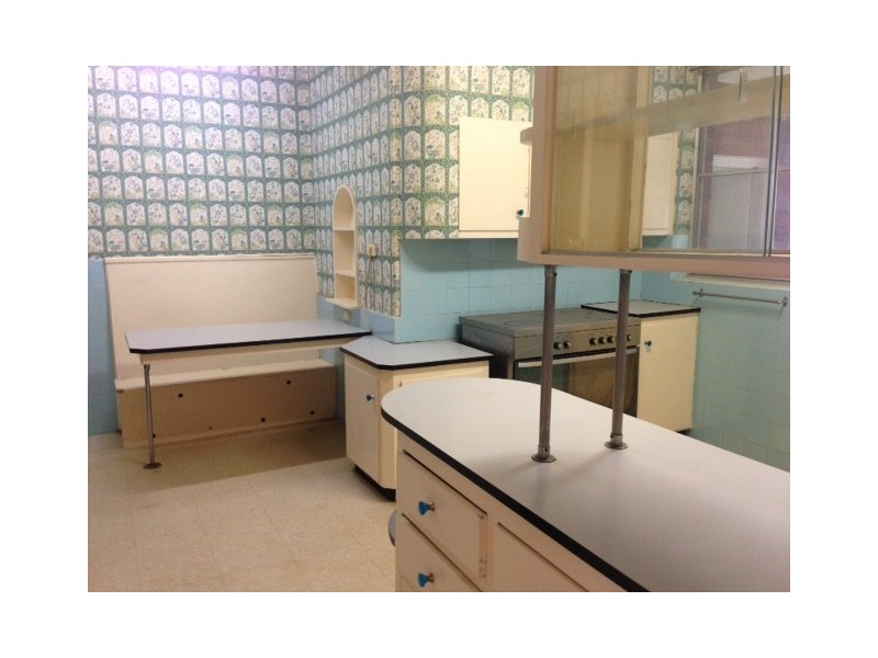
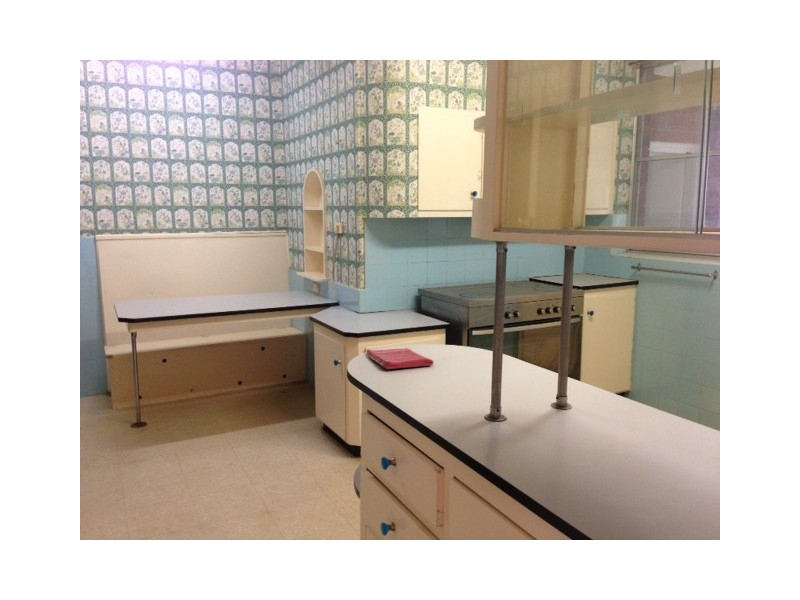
+ dish towel [365,347,435,370]
